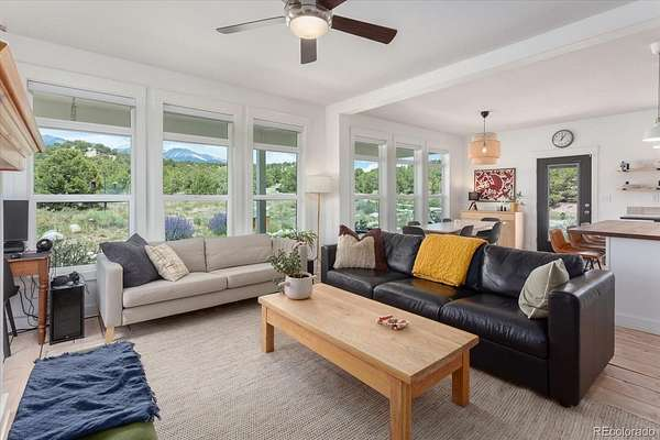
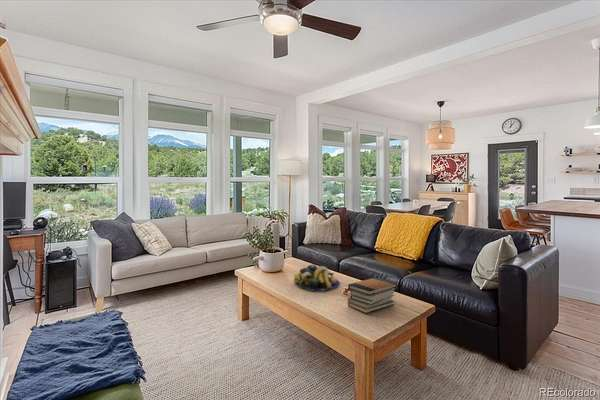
+ fruit bowl [293,264,341,291]
+ book stack [347,277,398,314]
